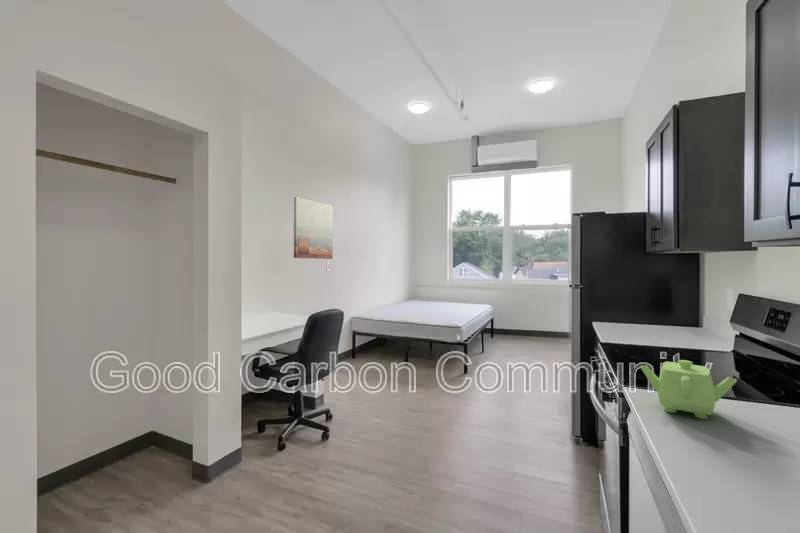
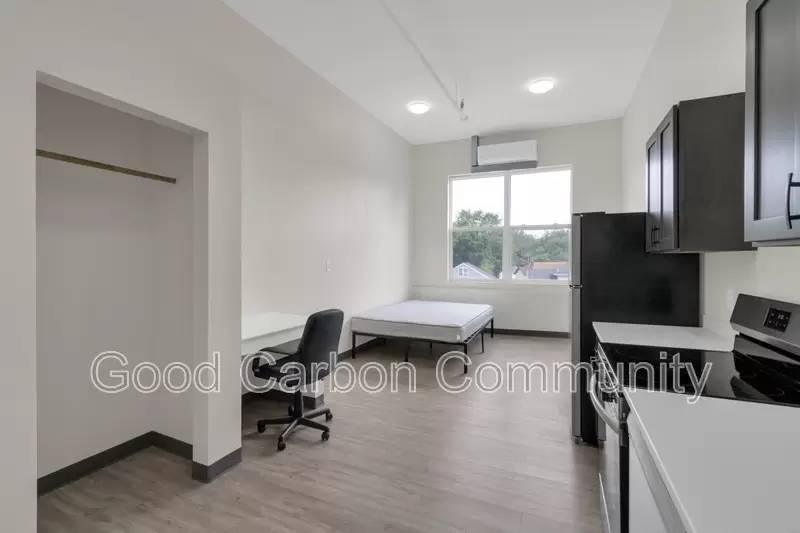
- wall art [293,196,334,260]
- teapot [640,359,738,420]
